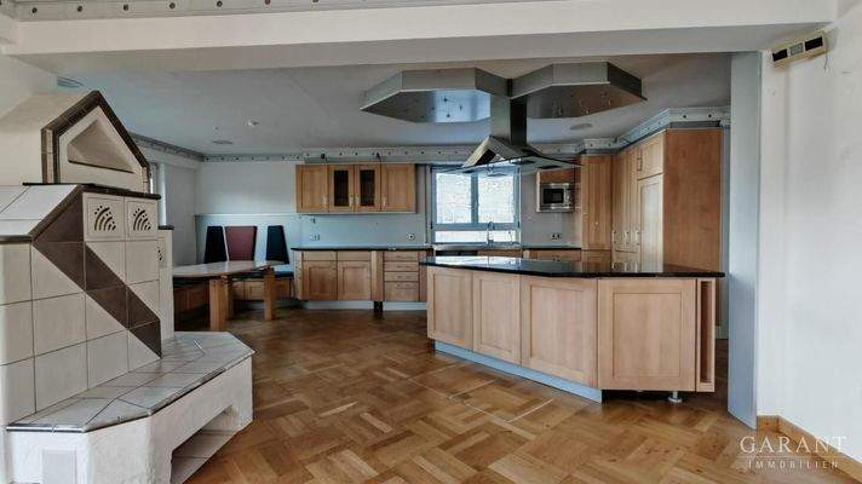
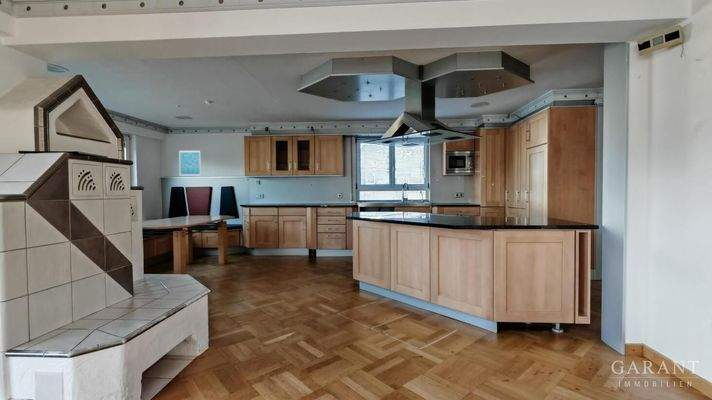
+ wall art [178,149,202,177]
